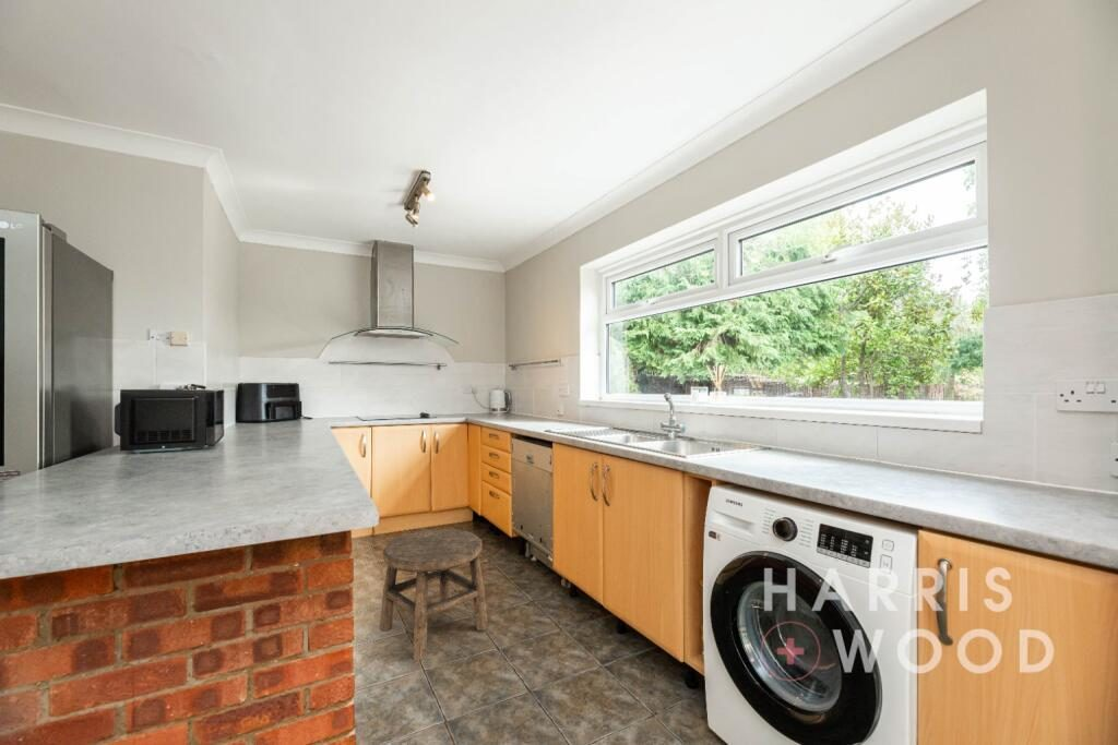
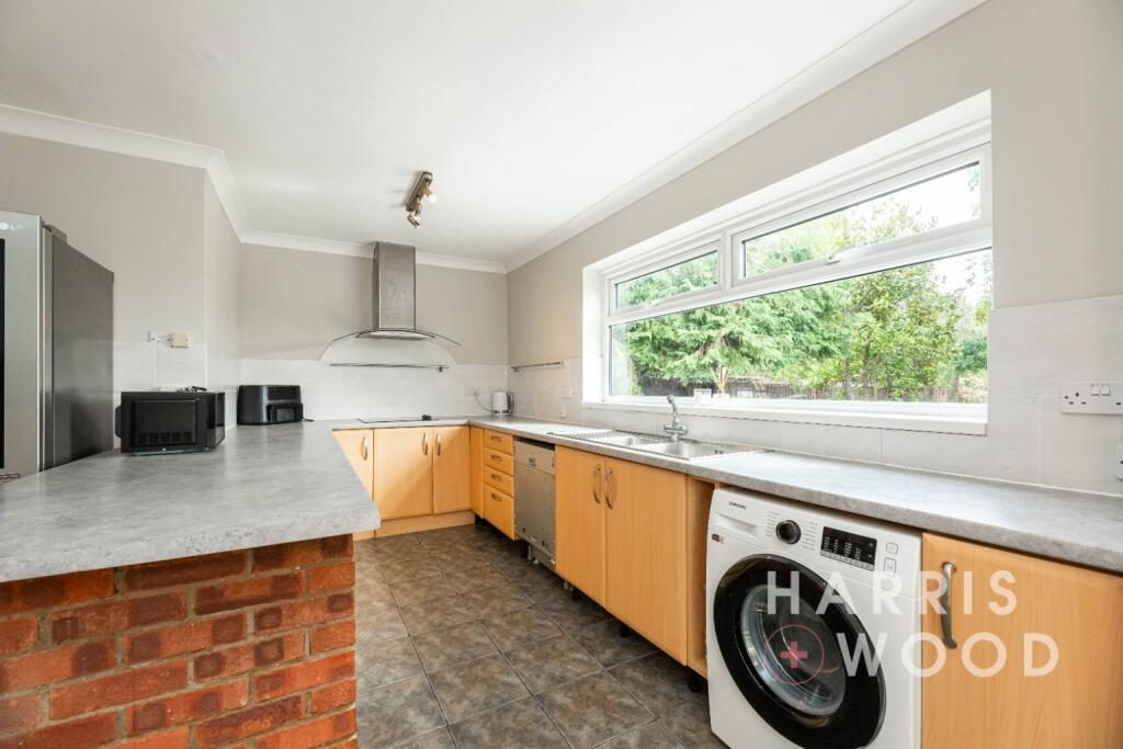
- stool [379,528,489,661]
